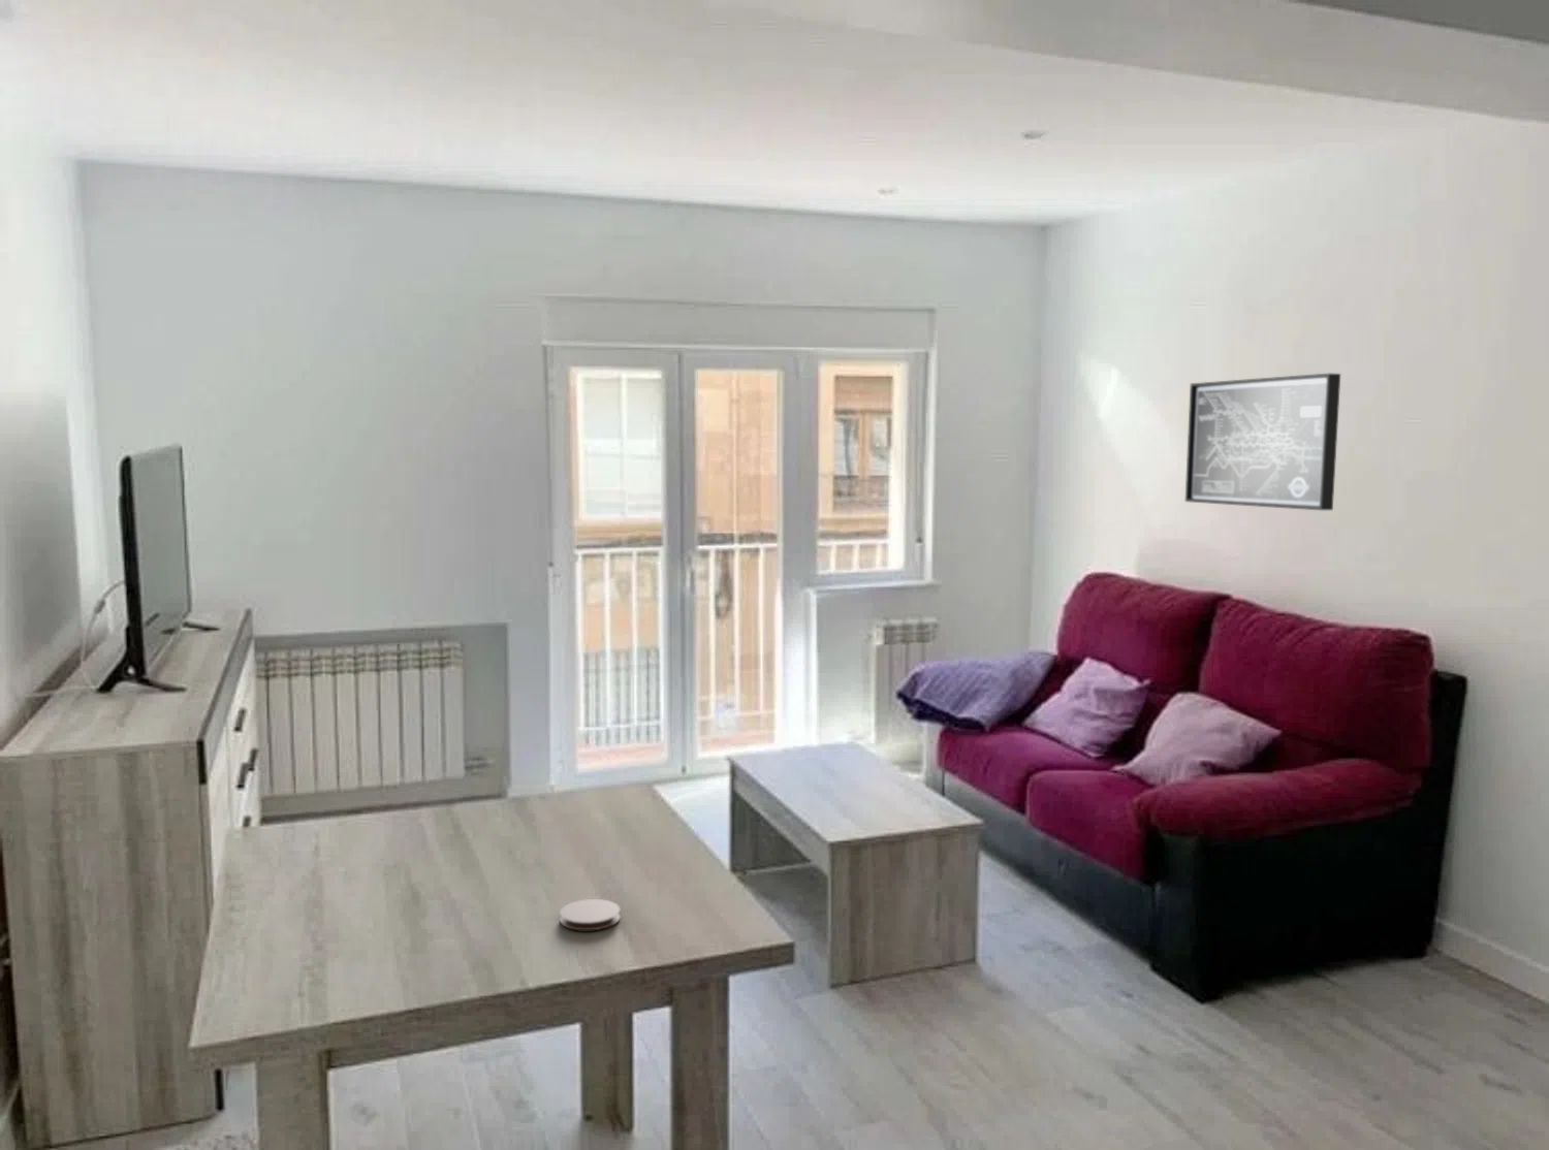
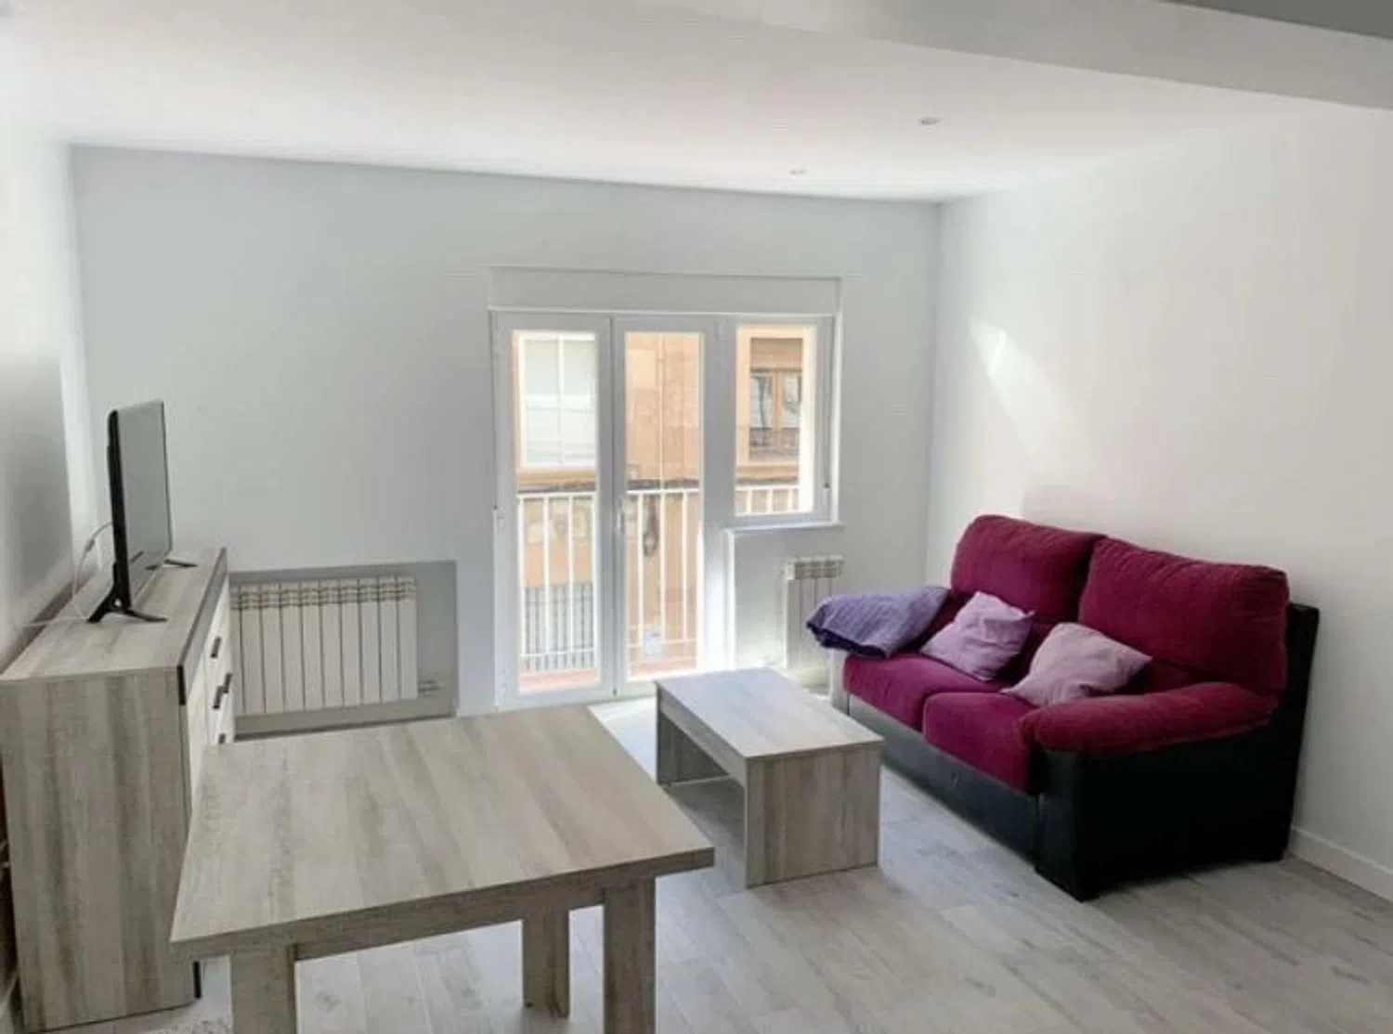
- wall art [1184,373,1341,511]
- coaster [558,898,621,933]
